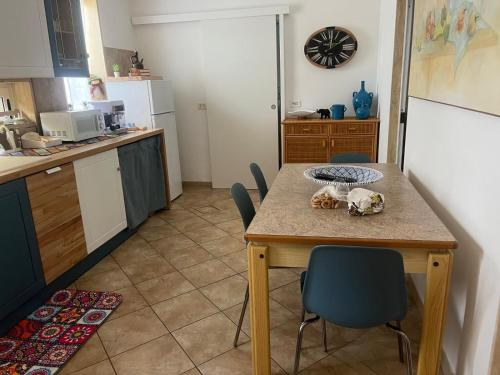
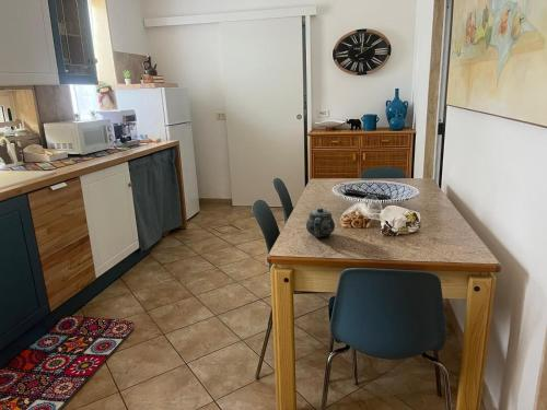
+ chinaware [305,207,336,238]
